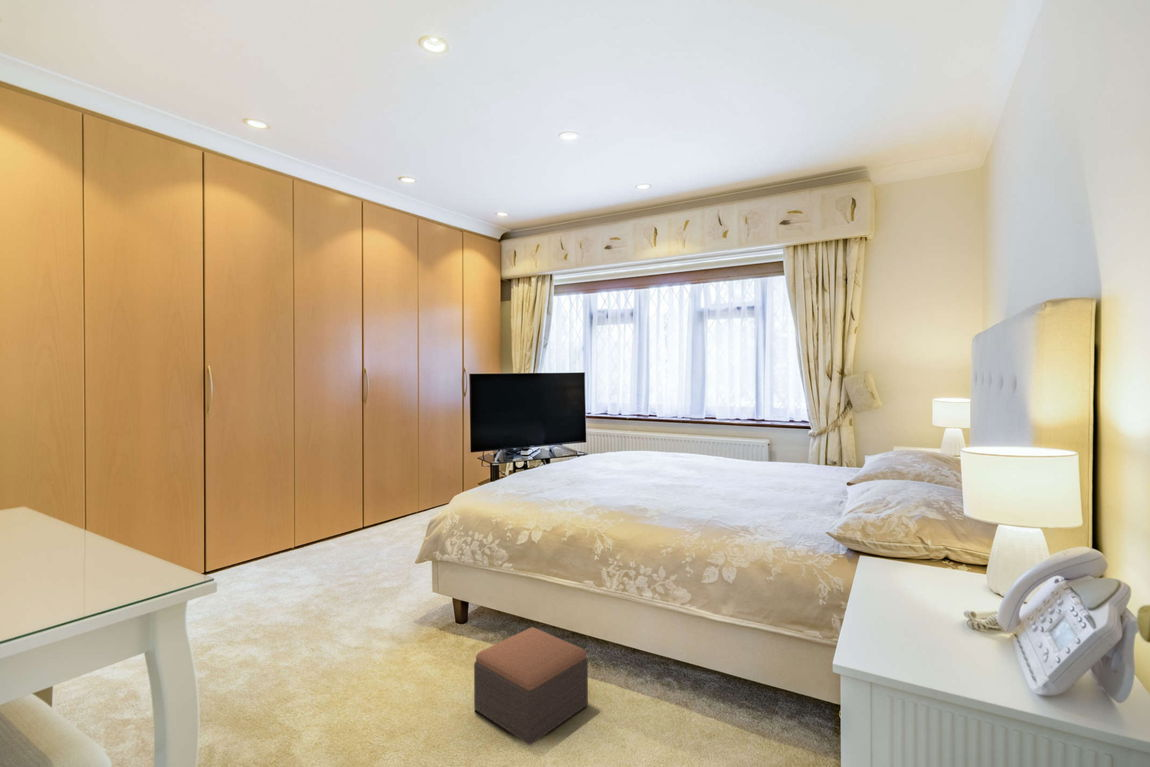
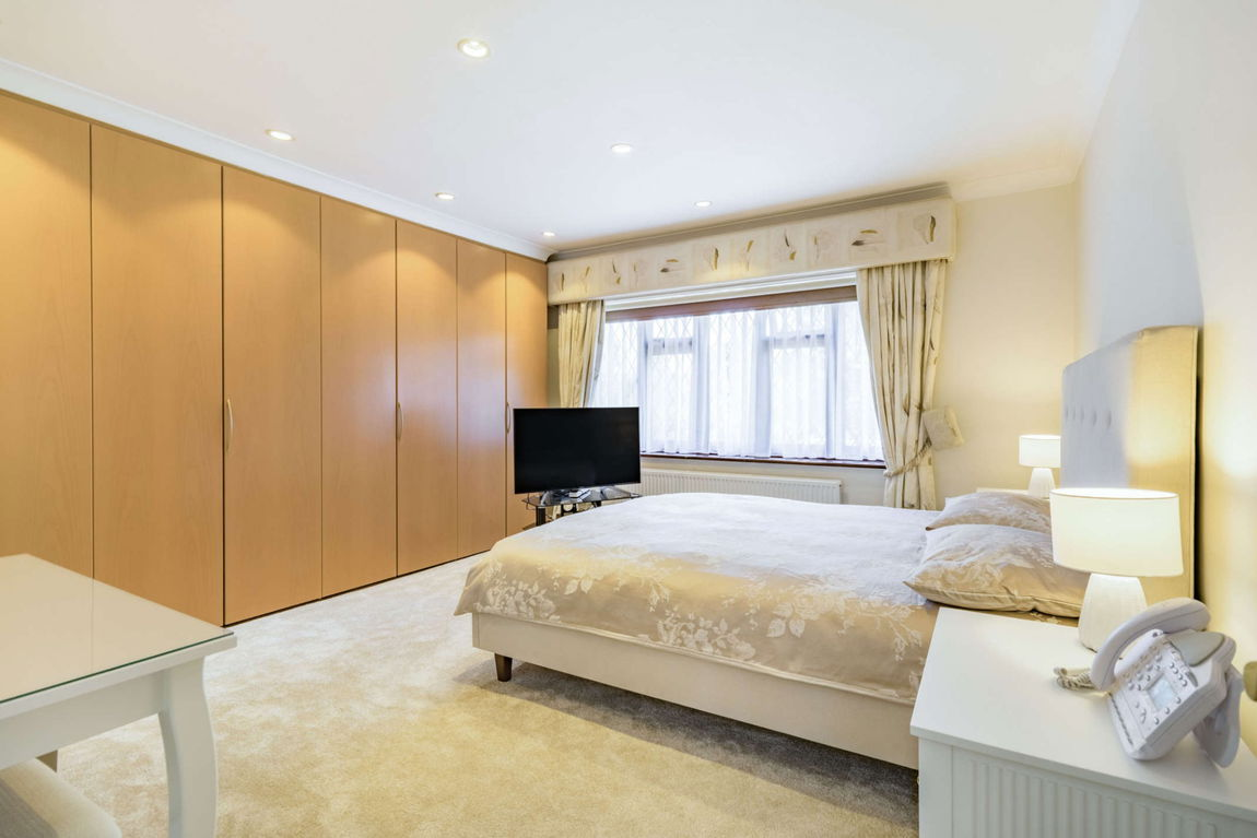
- footstool [473,626,589,746]
